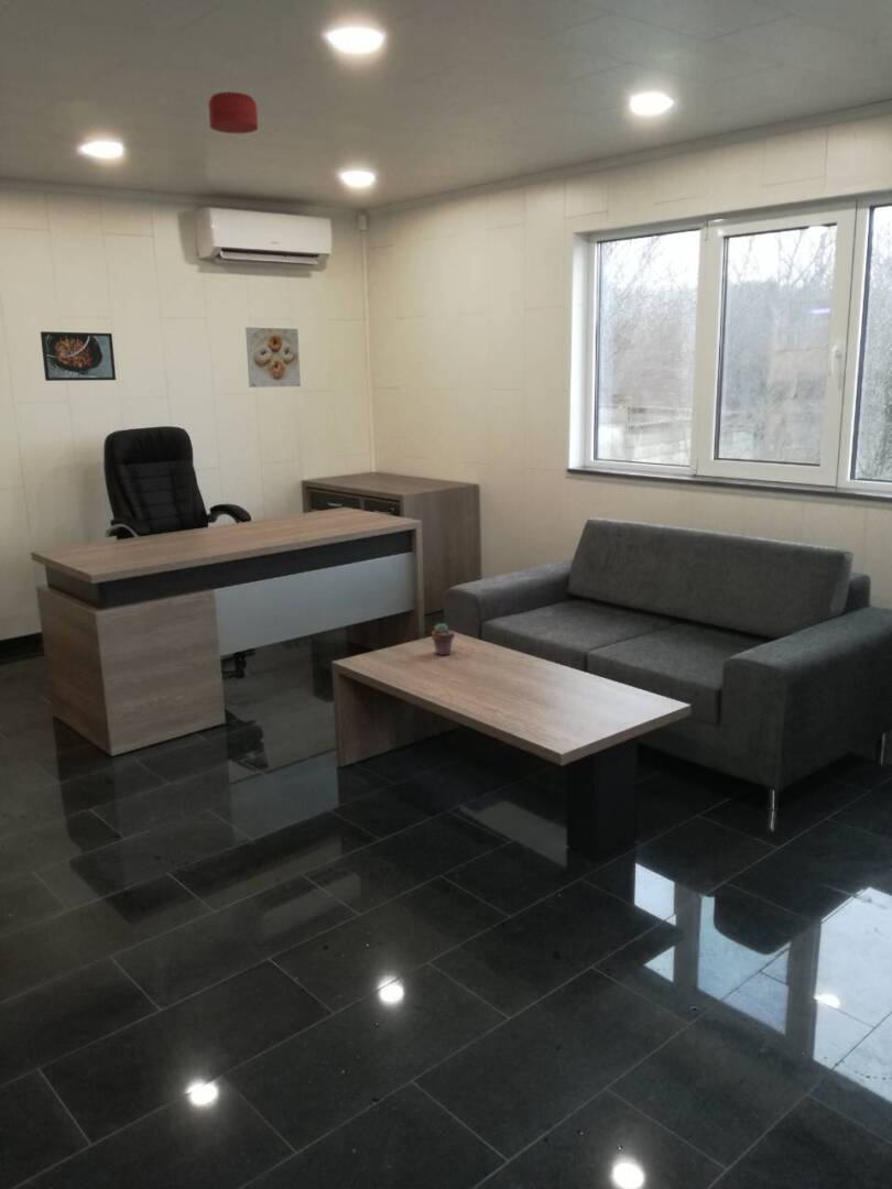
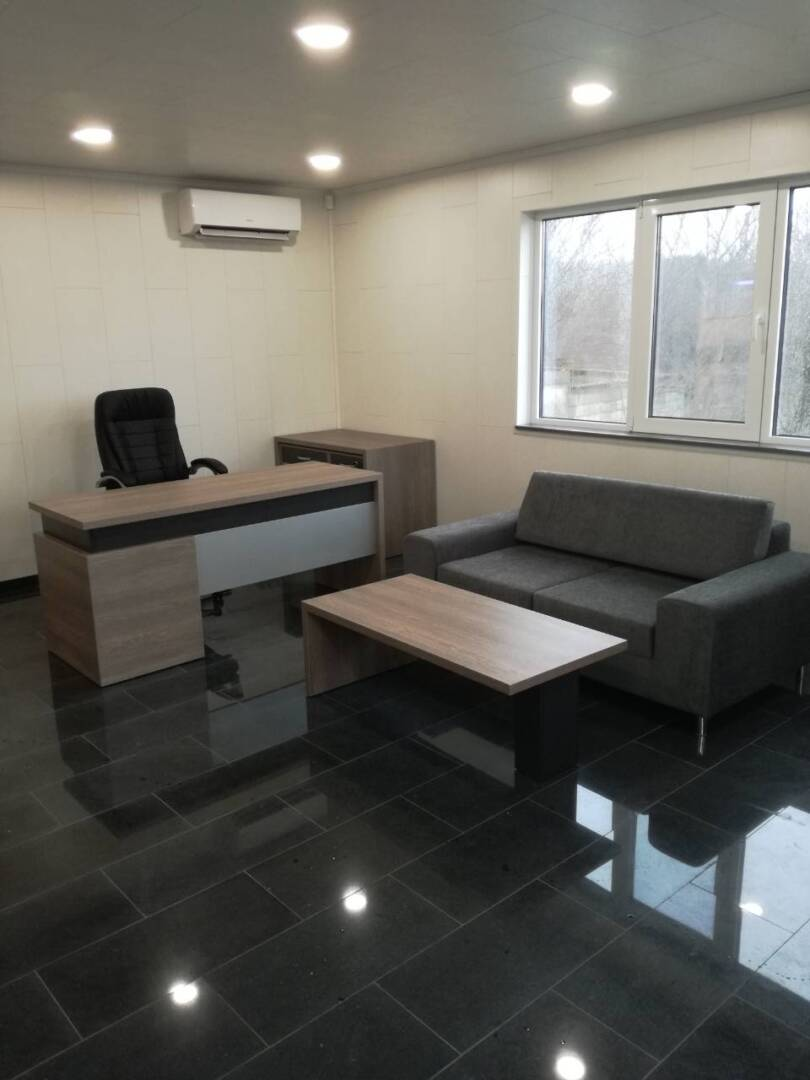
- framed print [244,326,302,389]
- potted succulent [431,622,456,656]
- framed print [40,330,117,382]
- smoke detector [207,90,259,134]
